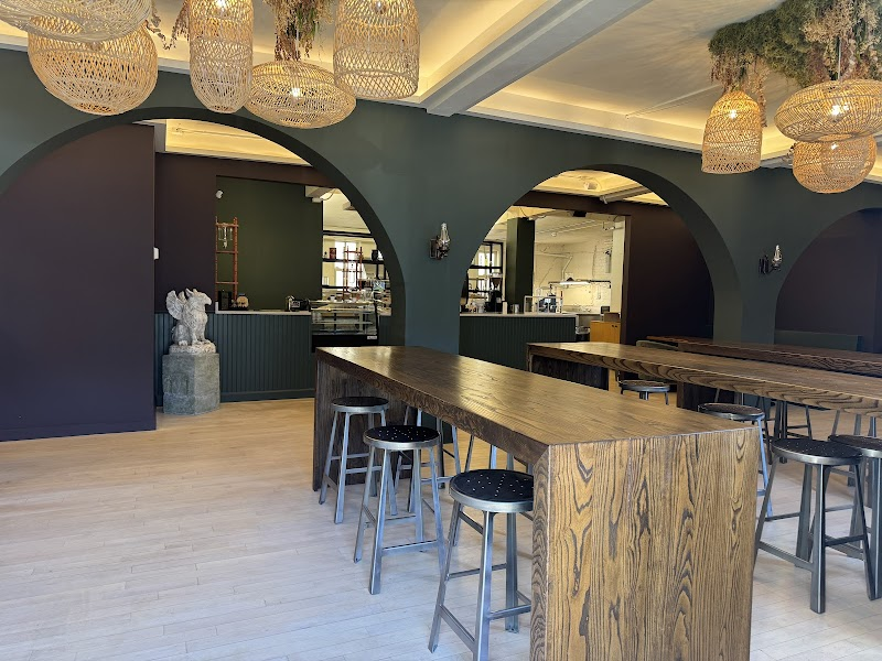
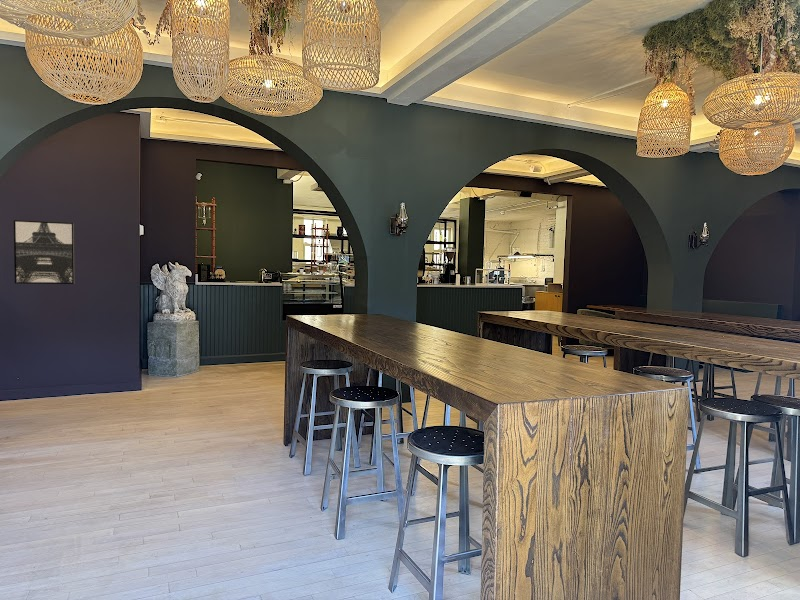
+ wall art [13,219,75,285]
